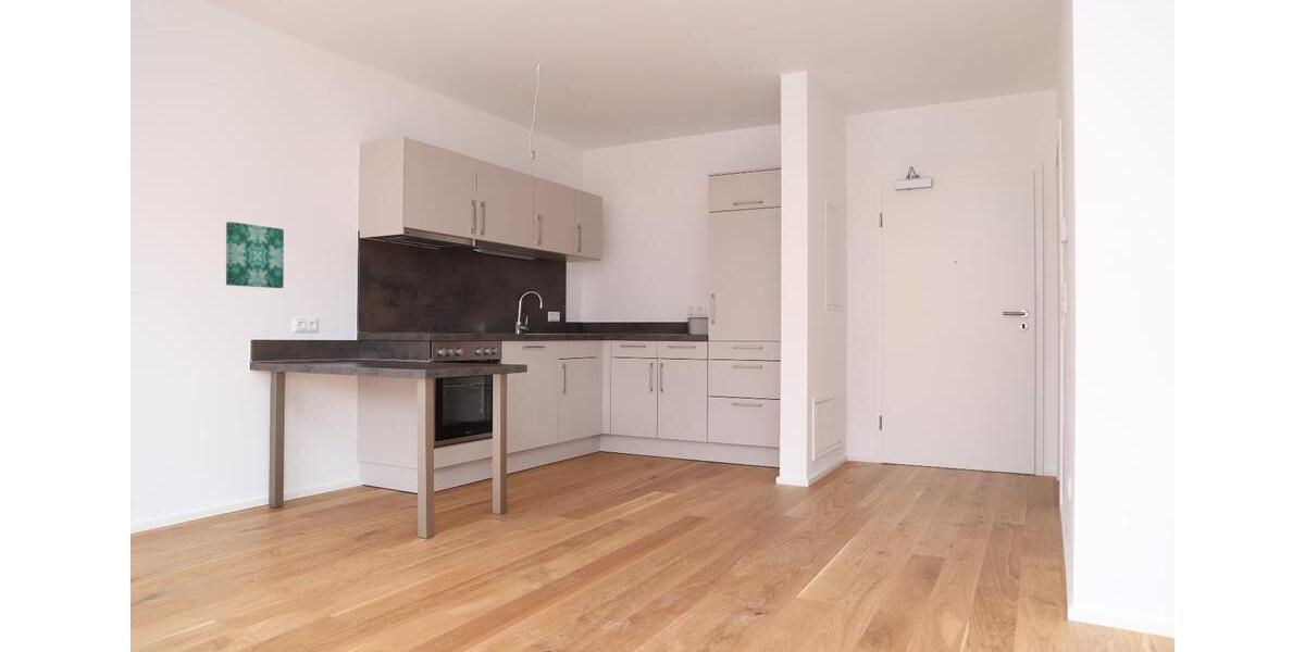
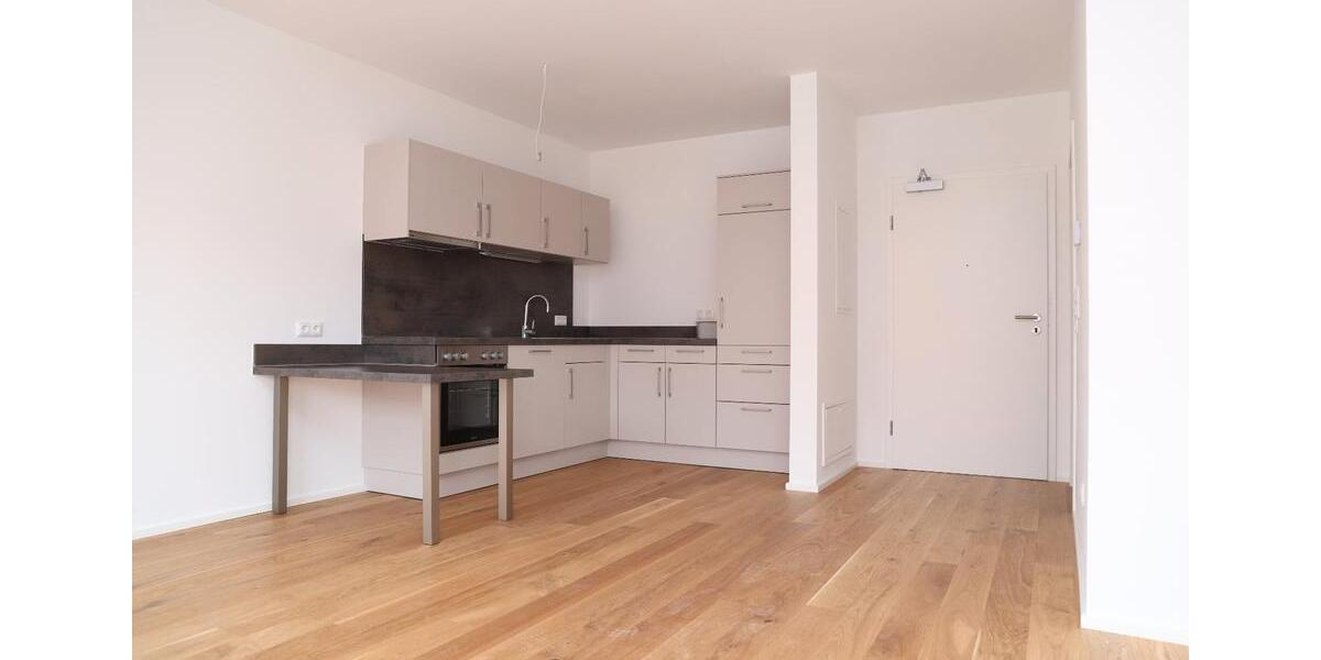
- wall art [225,221,285,289]
